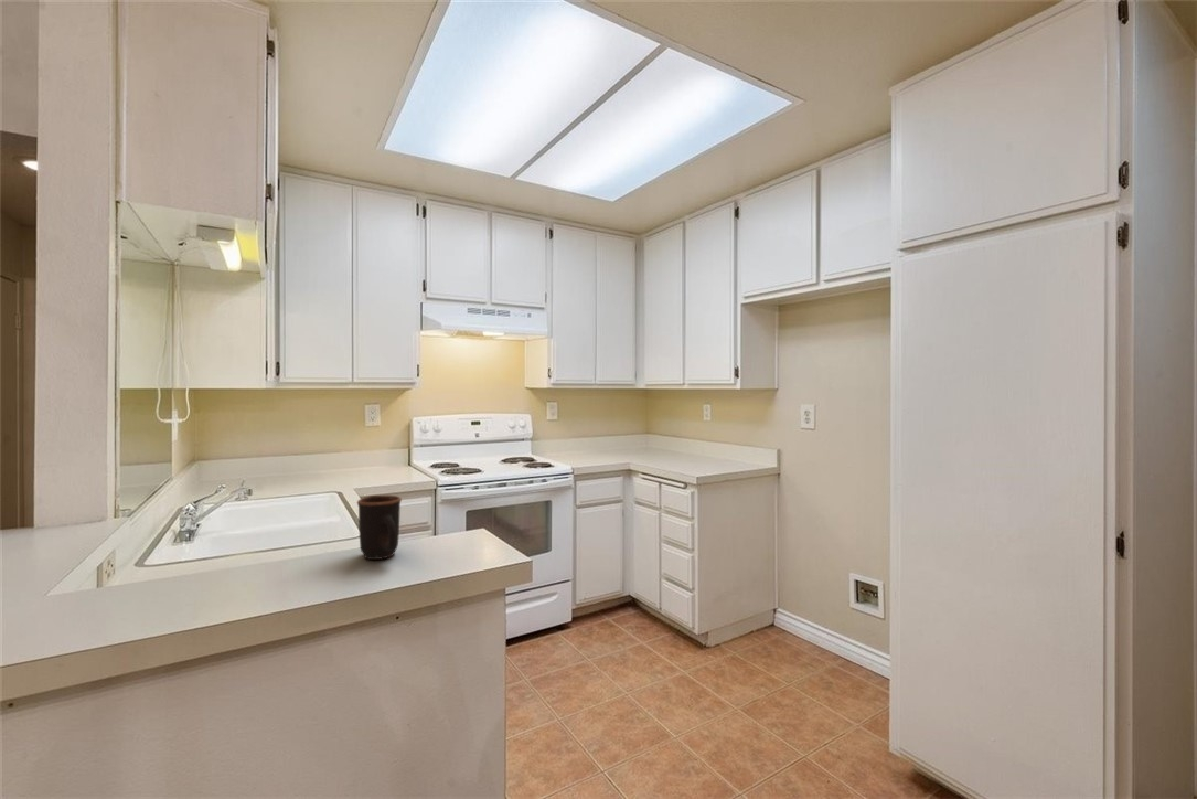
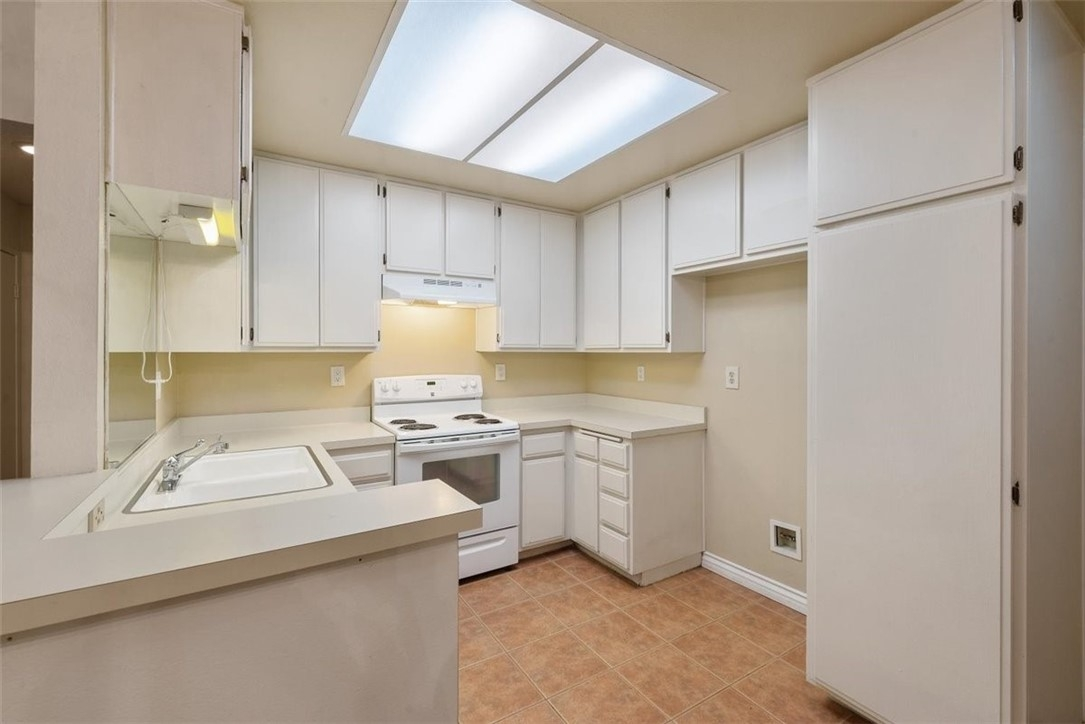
- mug [356,494,403,561]
